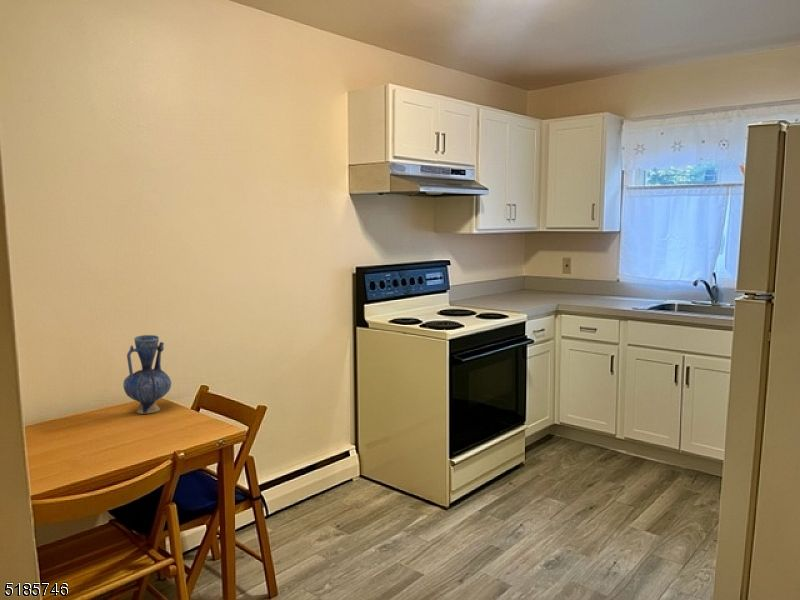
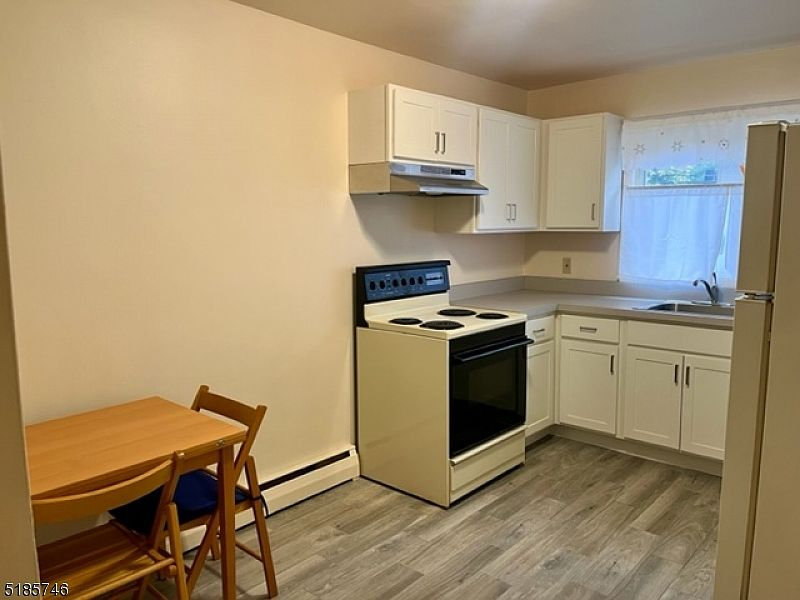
- vase [122,334,172,415]
